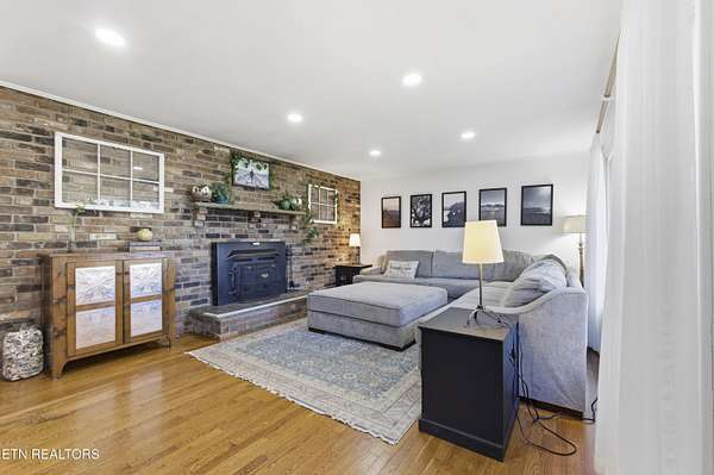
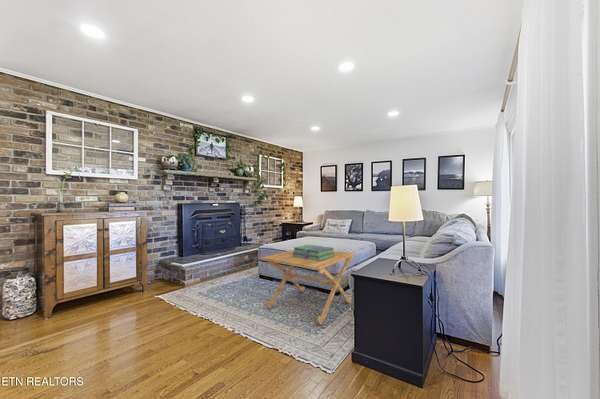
+ side table [261,249,356,325]
+ stack of books [292,244,335,261]
